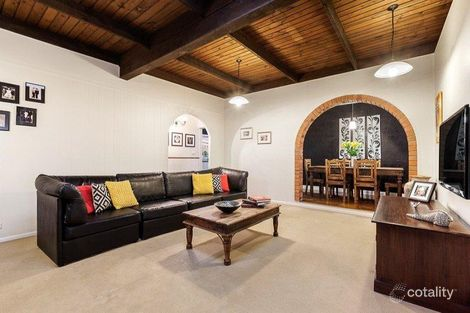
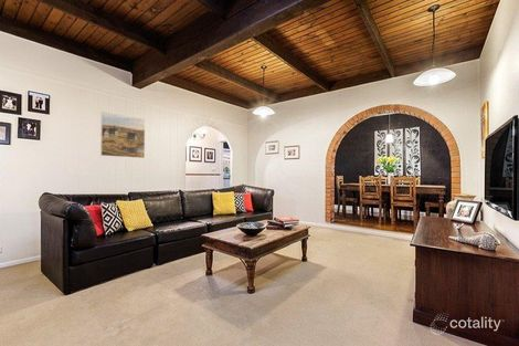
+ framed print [99,111,146,159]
